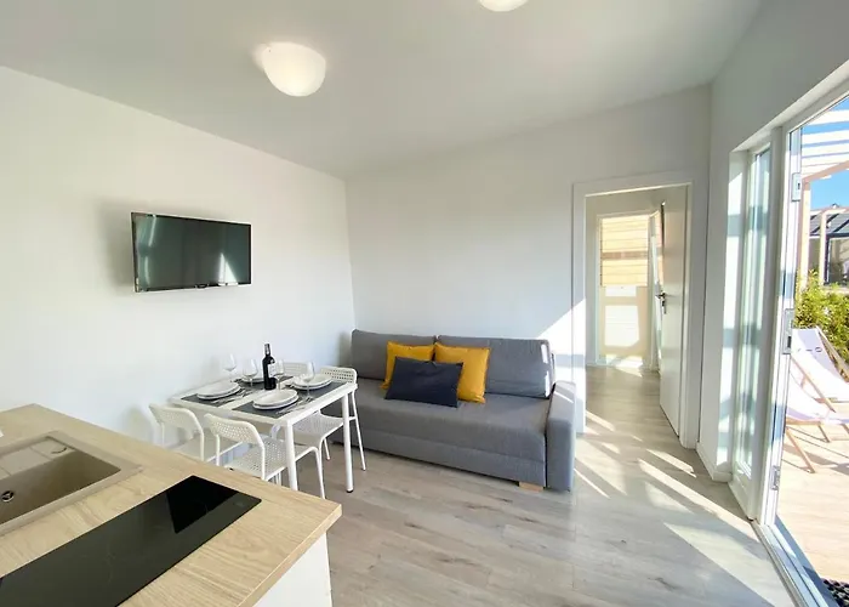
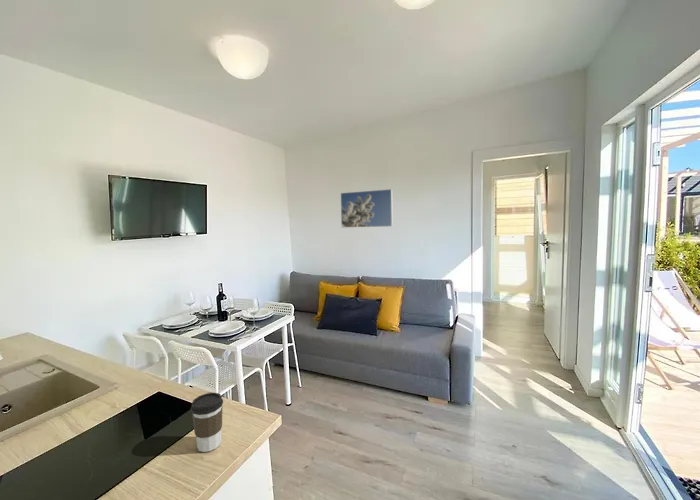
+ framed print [340,188,394,229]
+ coffee cup [190,392,224,453]
